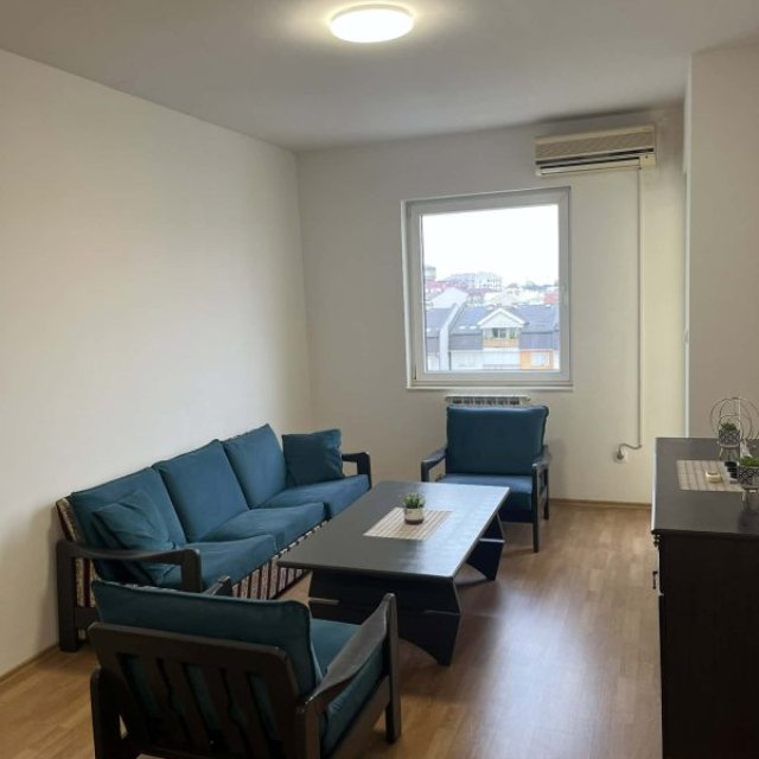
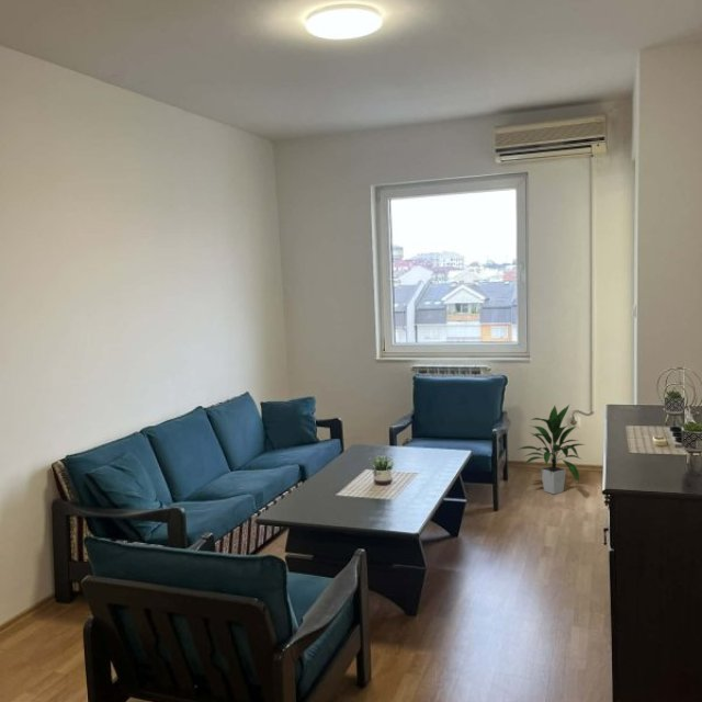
+ indoor plant [517,404,586,495]
